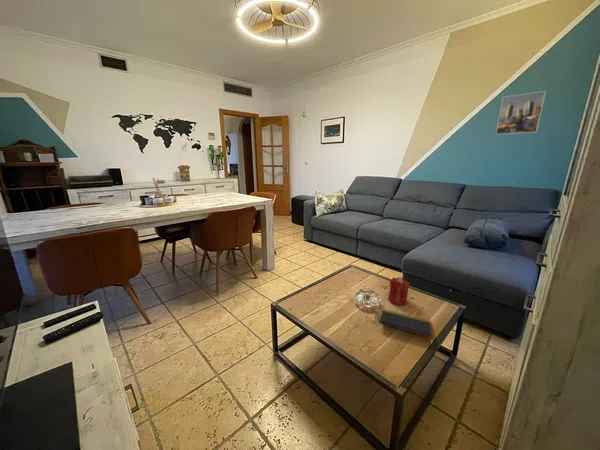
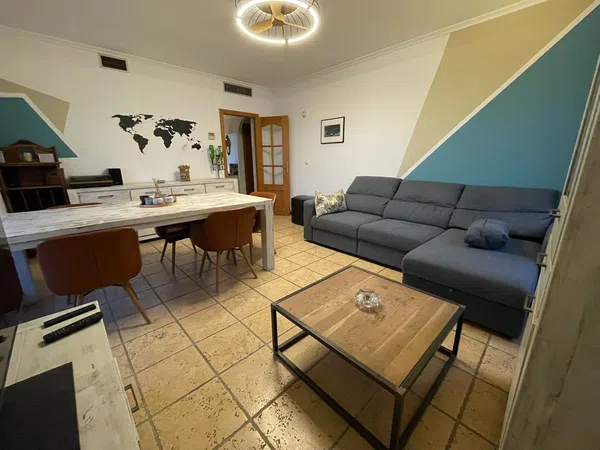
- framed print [495,90,547,136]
- notepad [378,308,433,339]
- candle [387,276,411,306]
